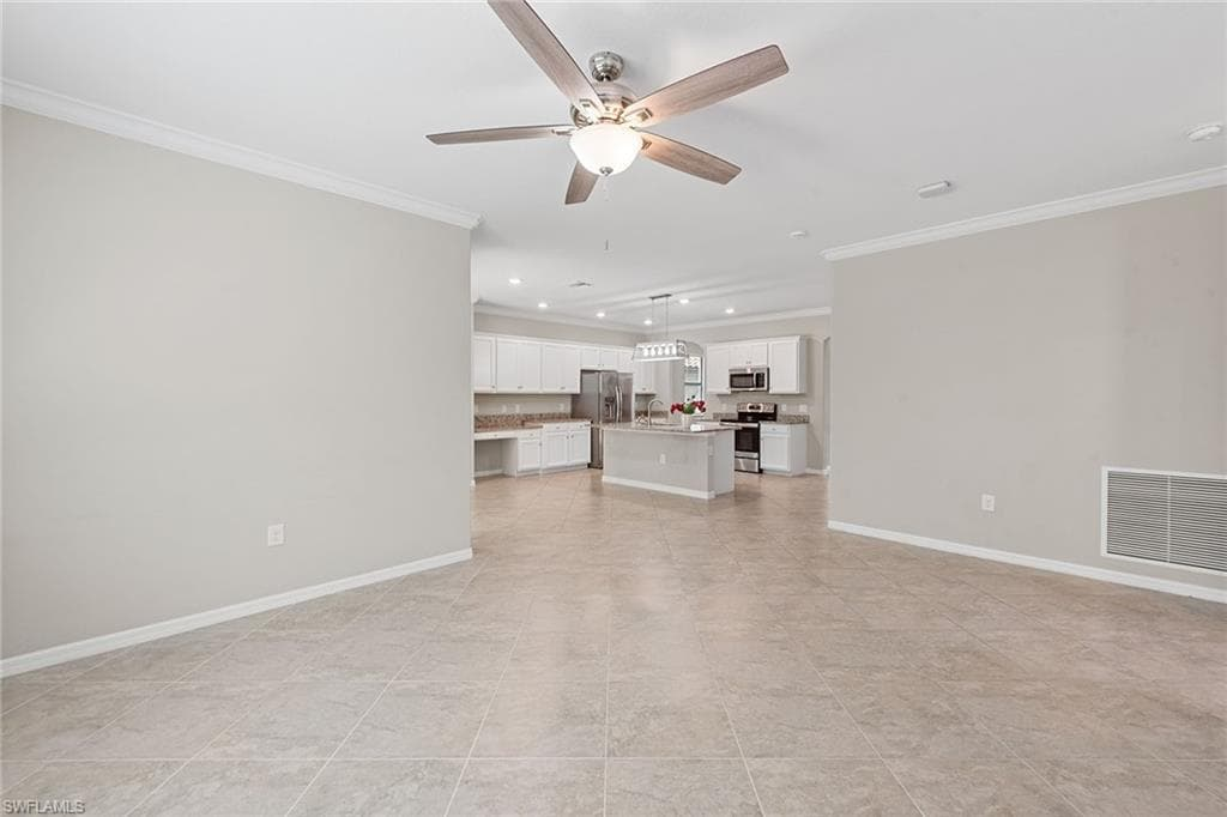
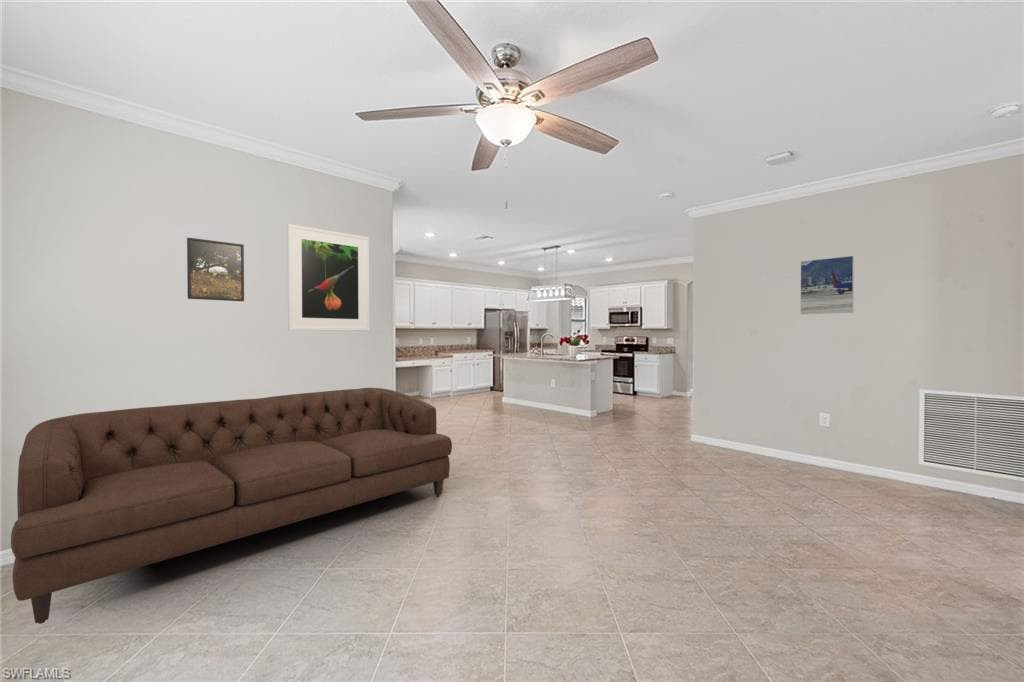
+ sofa [10,387,453,625]
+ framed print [286,223,370,332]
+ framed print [186,237,245,302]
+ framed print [799,255,855,315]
